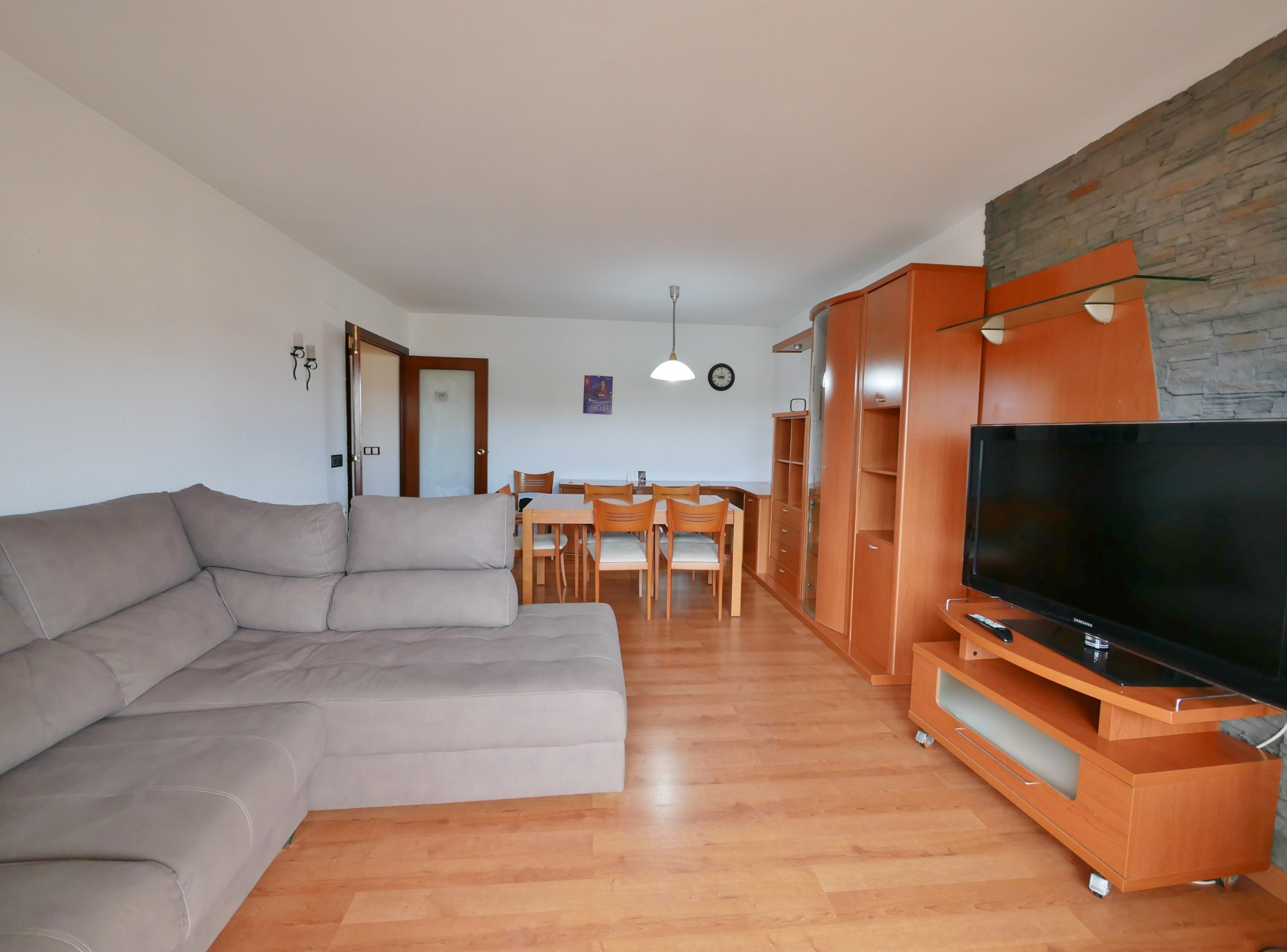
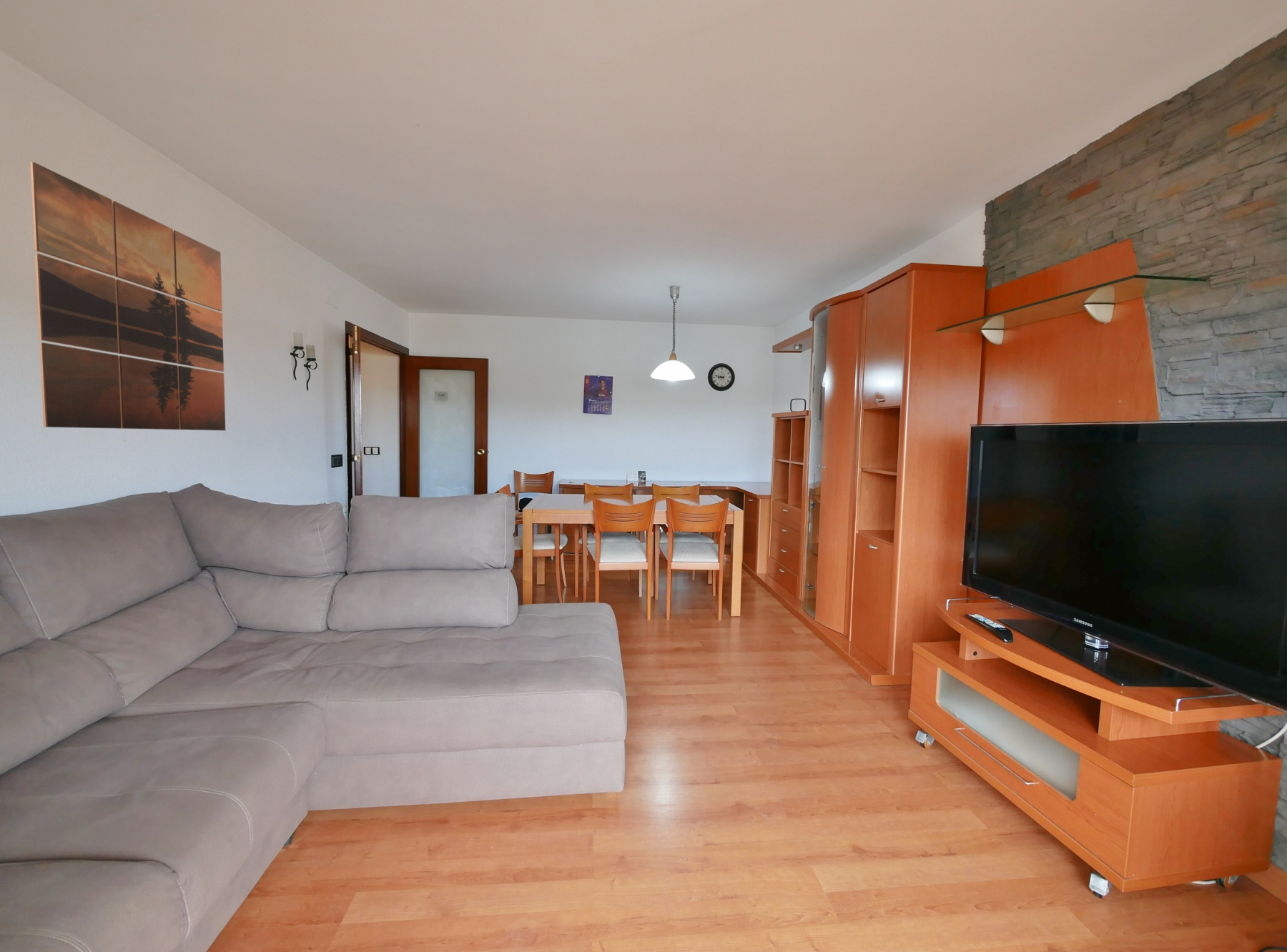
+ wall art [29,162,226,431]
